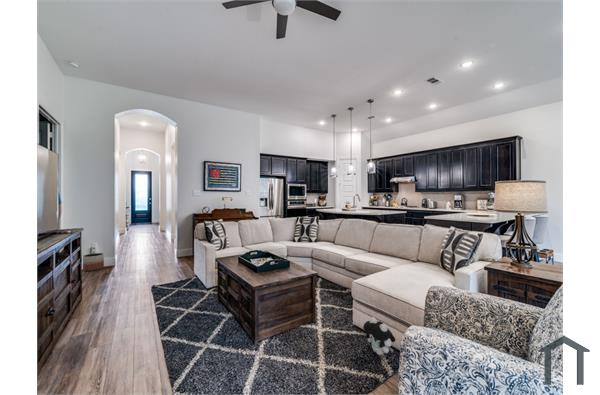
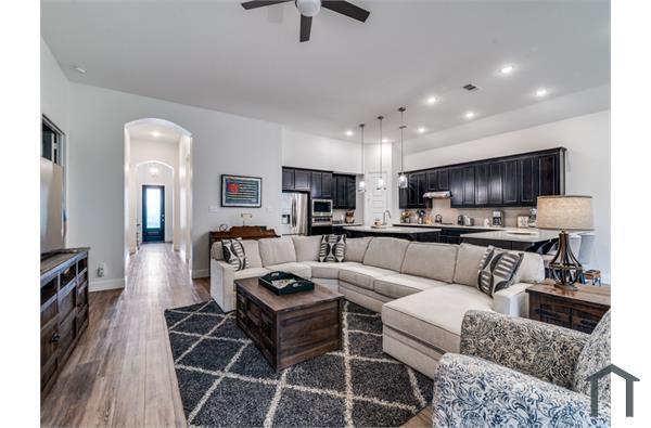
- planter [82,252,105,272]
- plush toy [362,316,396,356]
